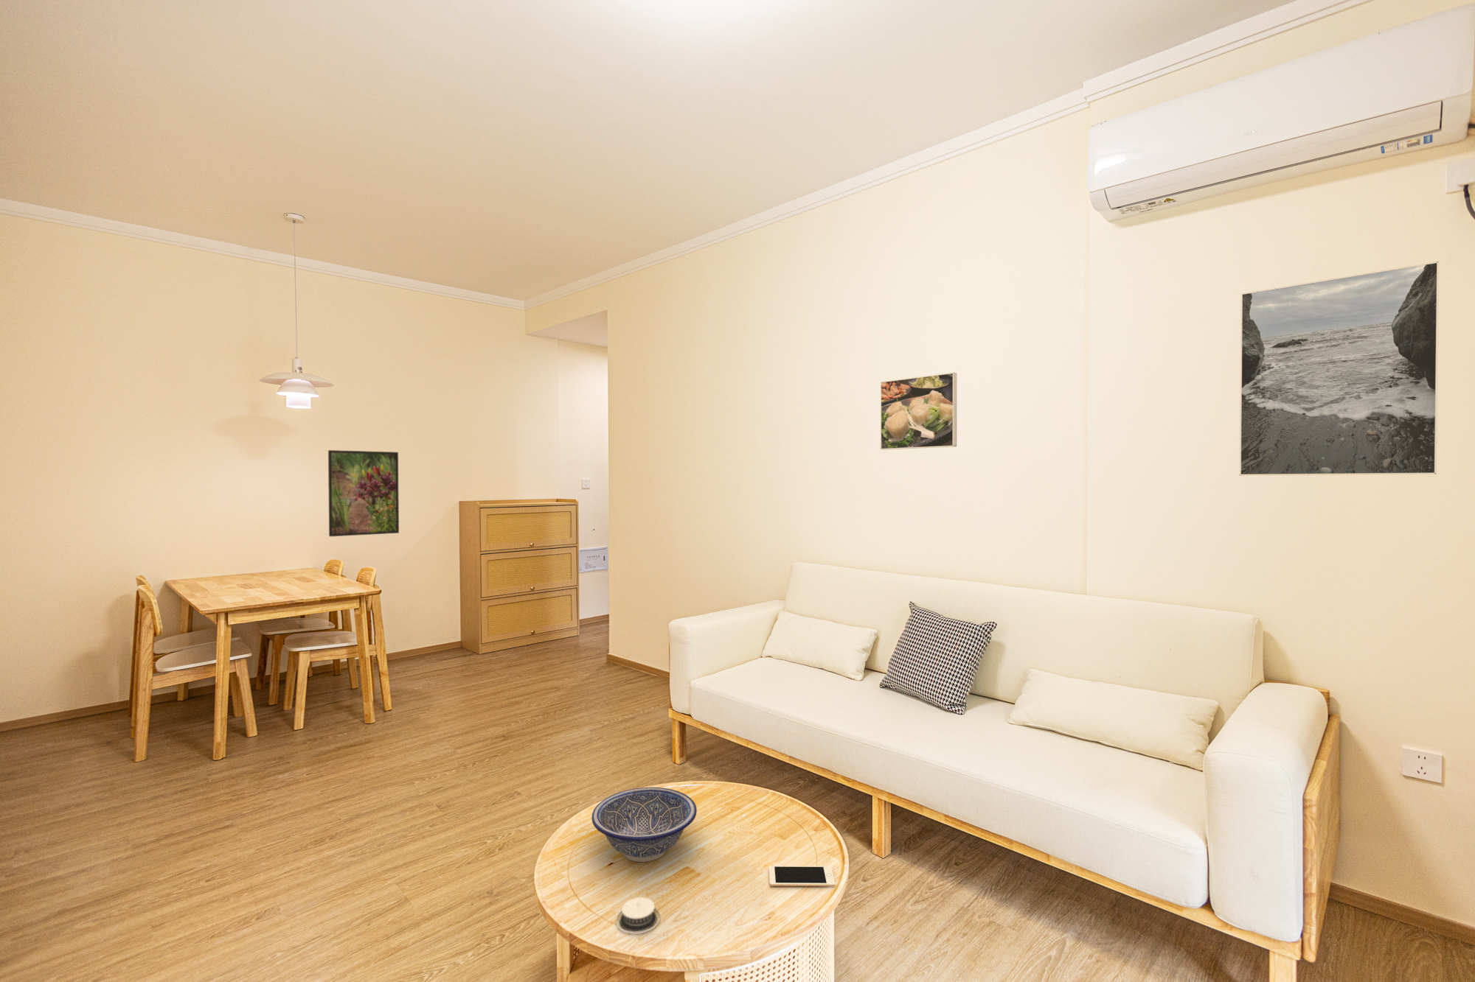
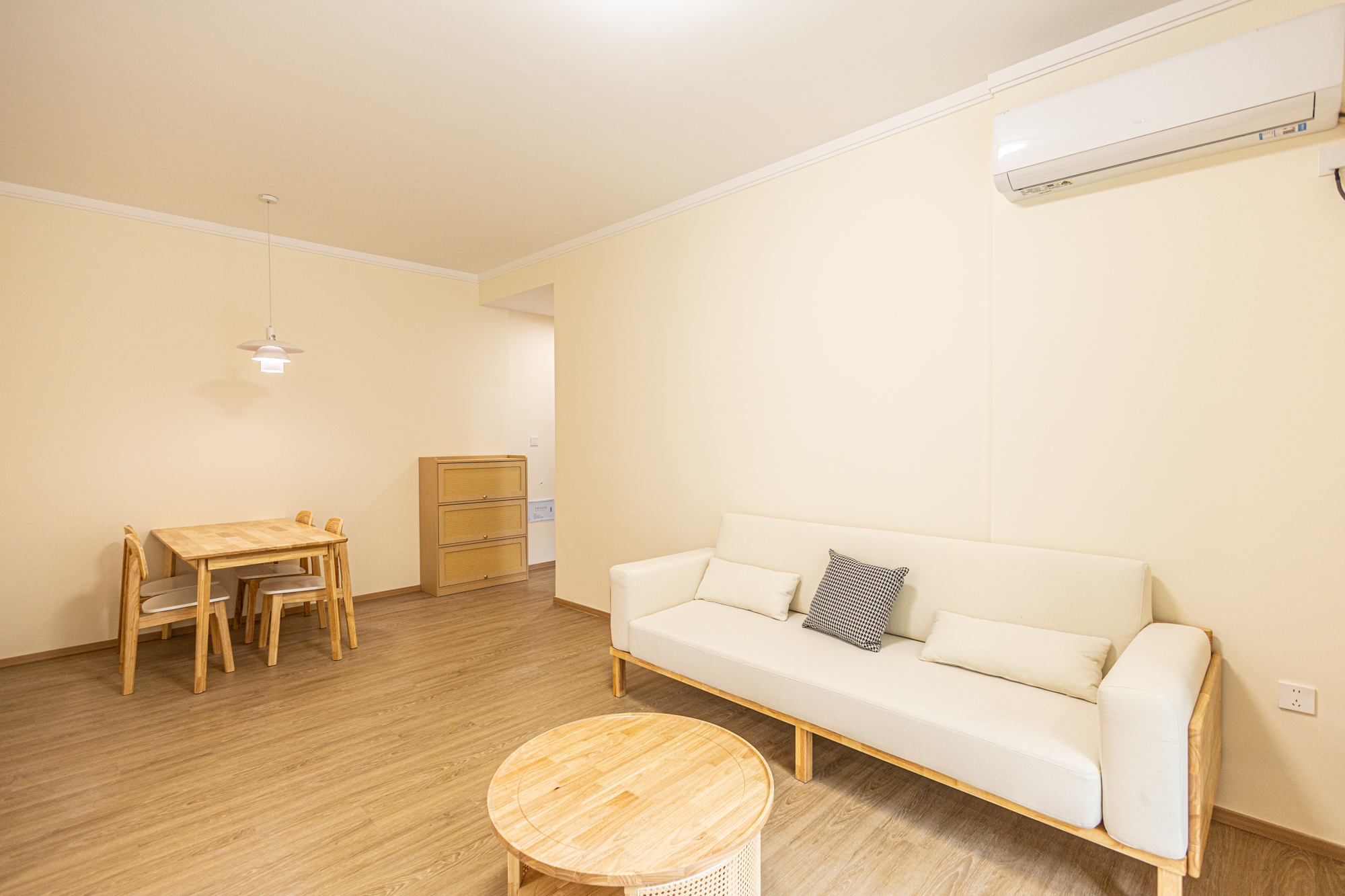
- architectural model [615,897,661,935]
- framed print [880,372,957,450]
- decorative bowl [591,787,697,863]
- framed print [328,449,399,537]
- cell phone [769,865,836,887]
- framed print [1239,261,1440,476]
